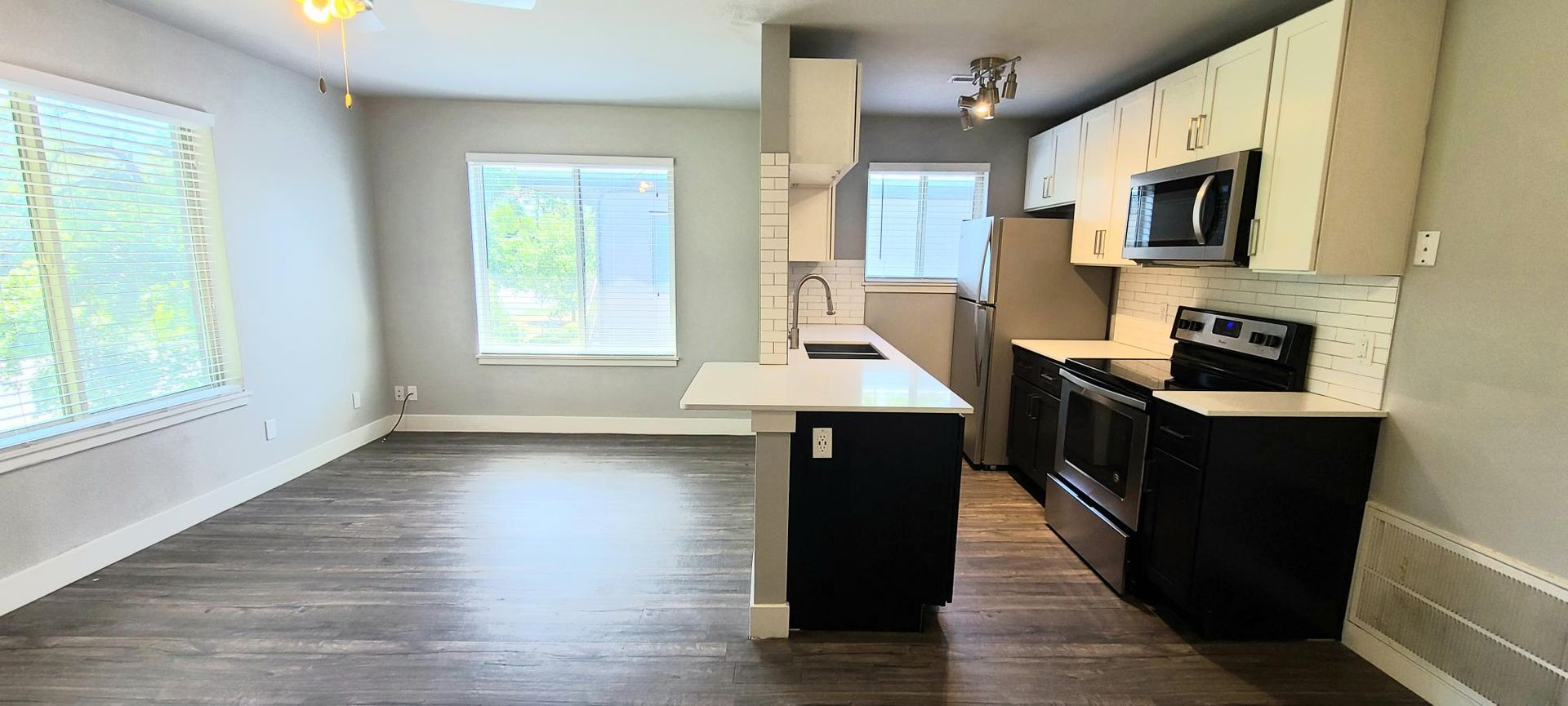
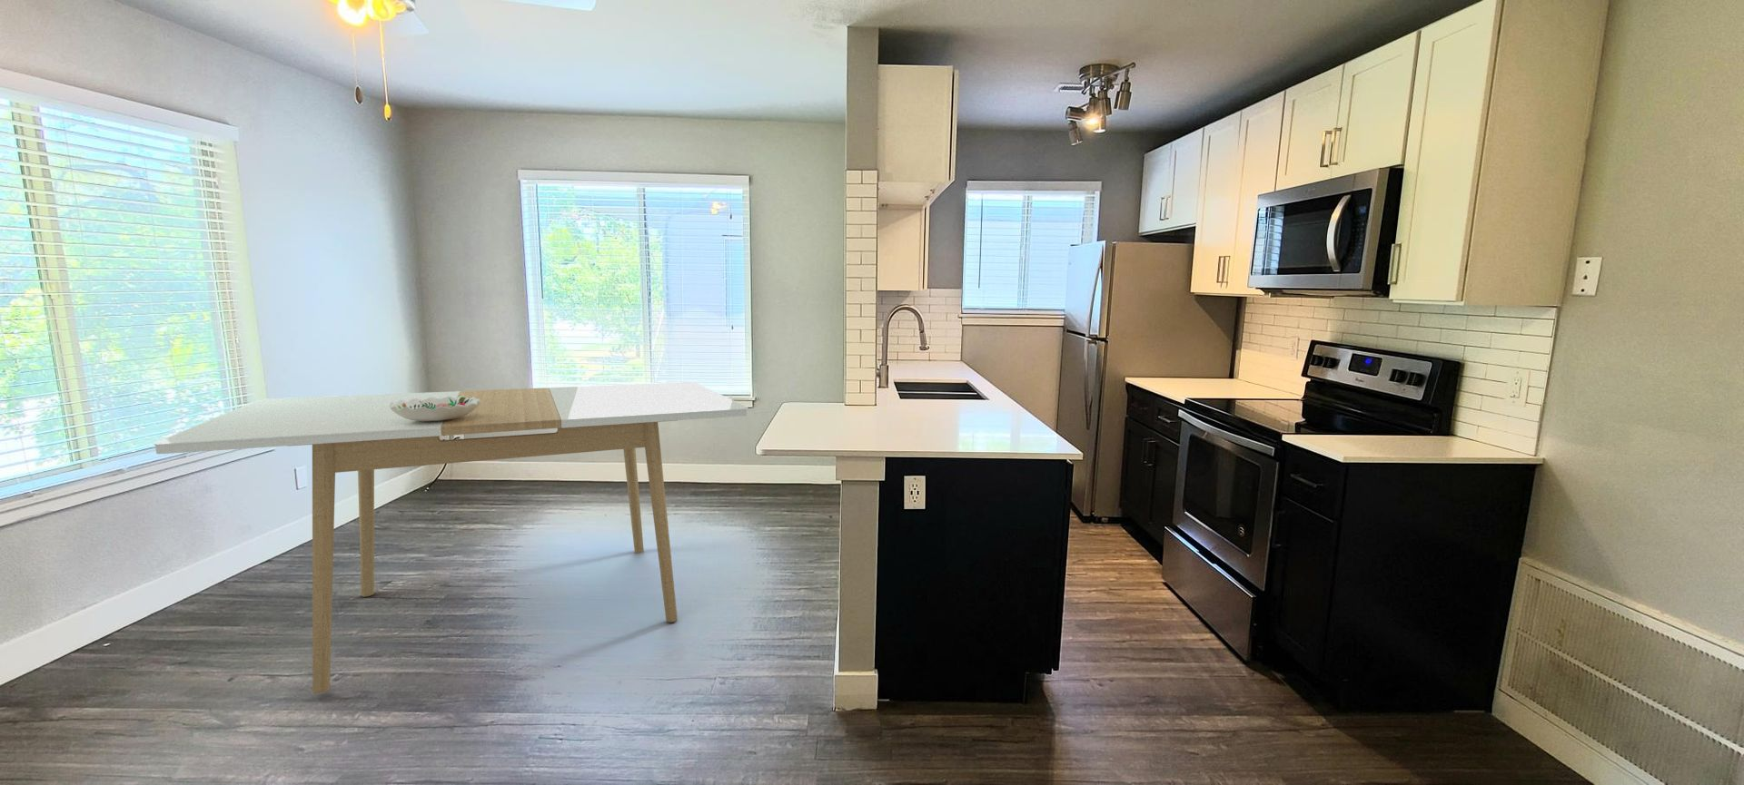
+ decorative bowl [389,396,480,421]
+ dining table [153,381,750,694]
